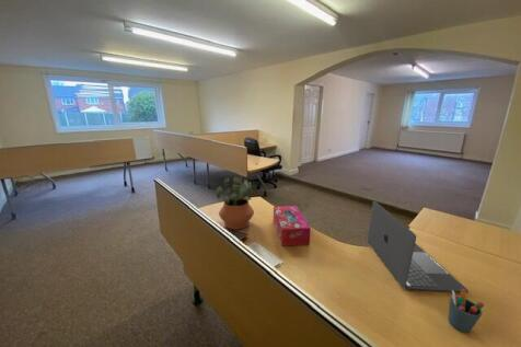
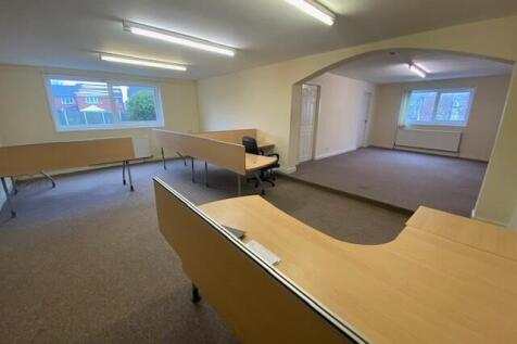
- laptop [367,200,470,293]
- potted plant [216,176,255,230]
- pen holder [448,289,486,334]
- tissue box [273,205,312,247]
